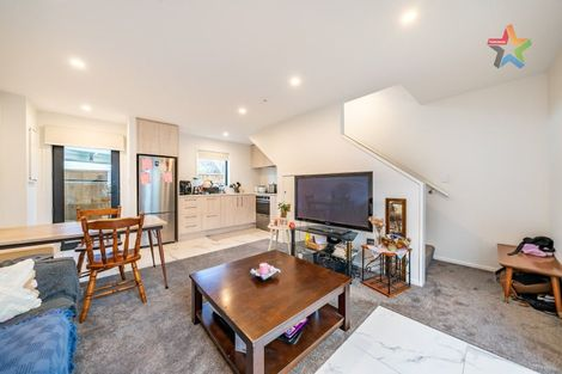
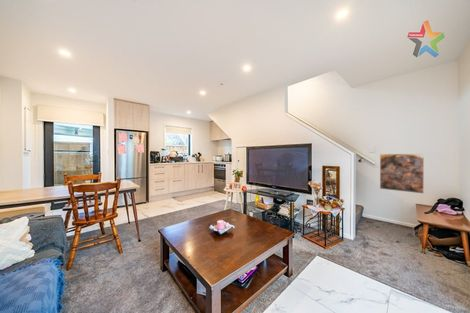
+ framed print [379,153,425,195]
